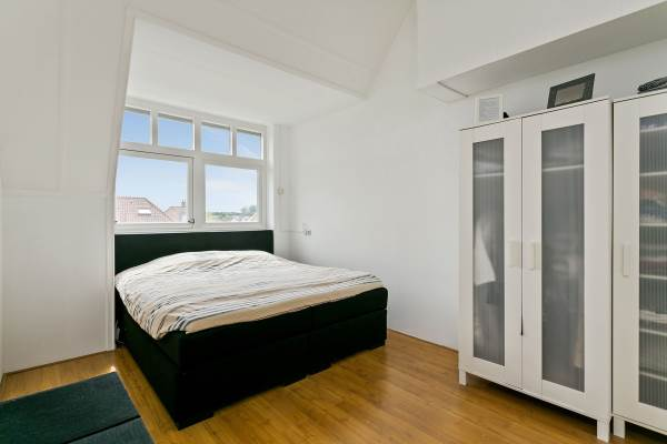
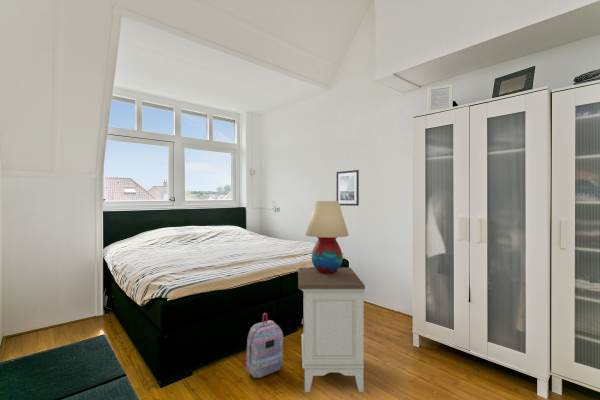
+ backpack [242,312,284,379]
+ wall art [335,169,360,207]
+ nightstand [297,267,366,393]
+ table lamp [305,200,350,274]
